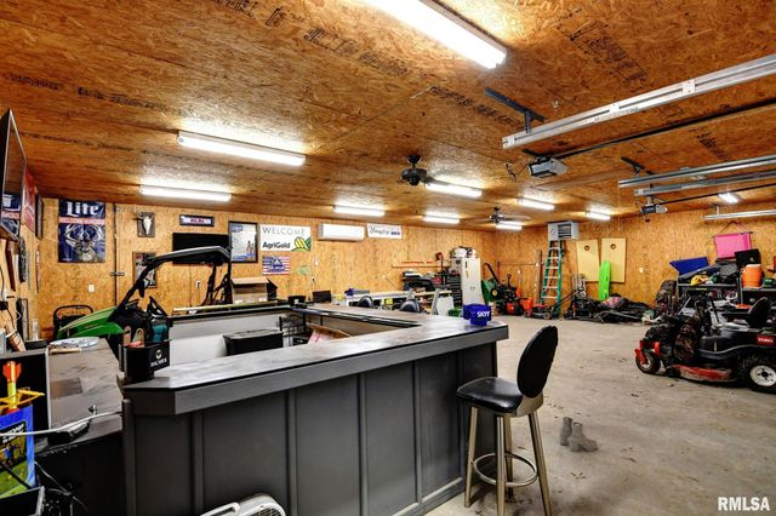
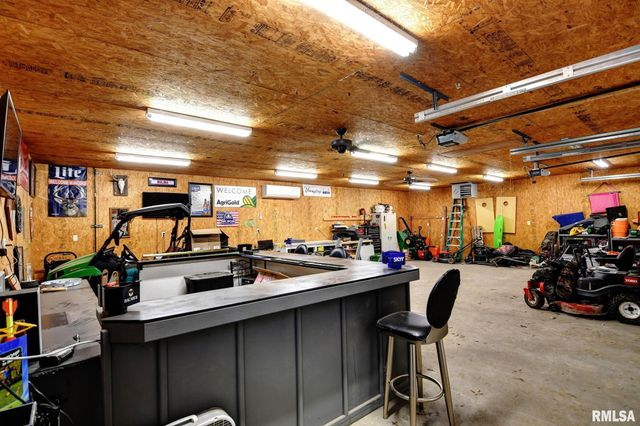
- boots [558,415,598,453]
